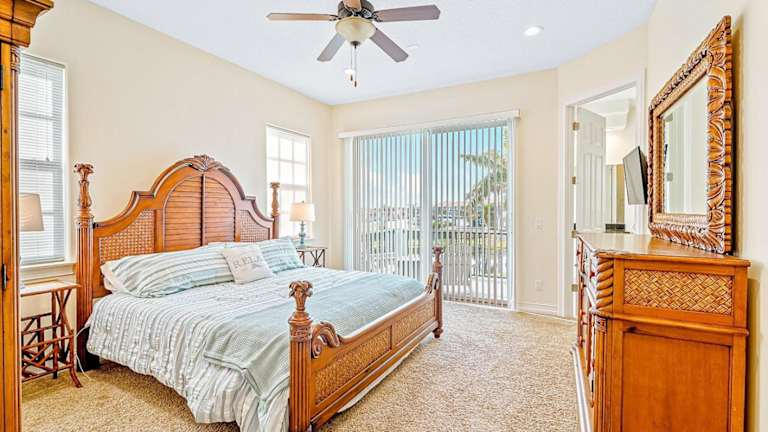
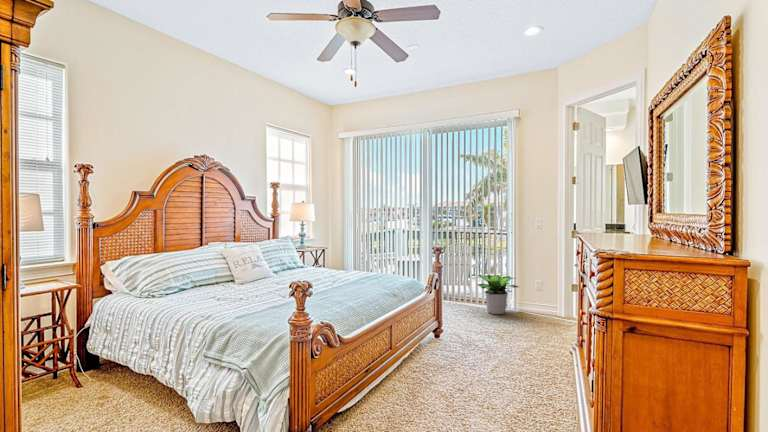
+ potted plant [477,274,519,315]
